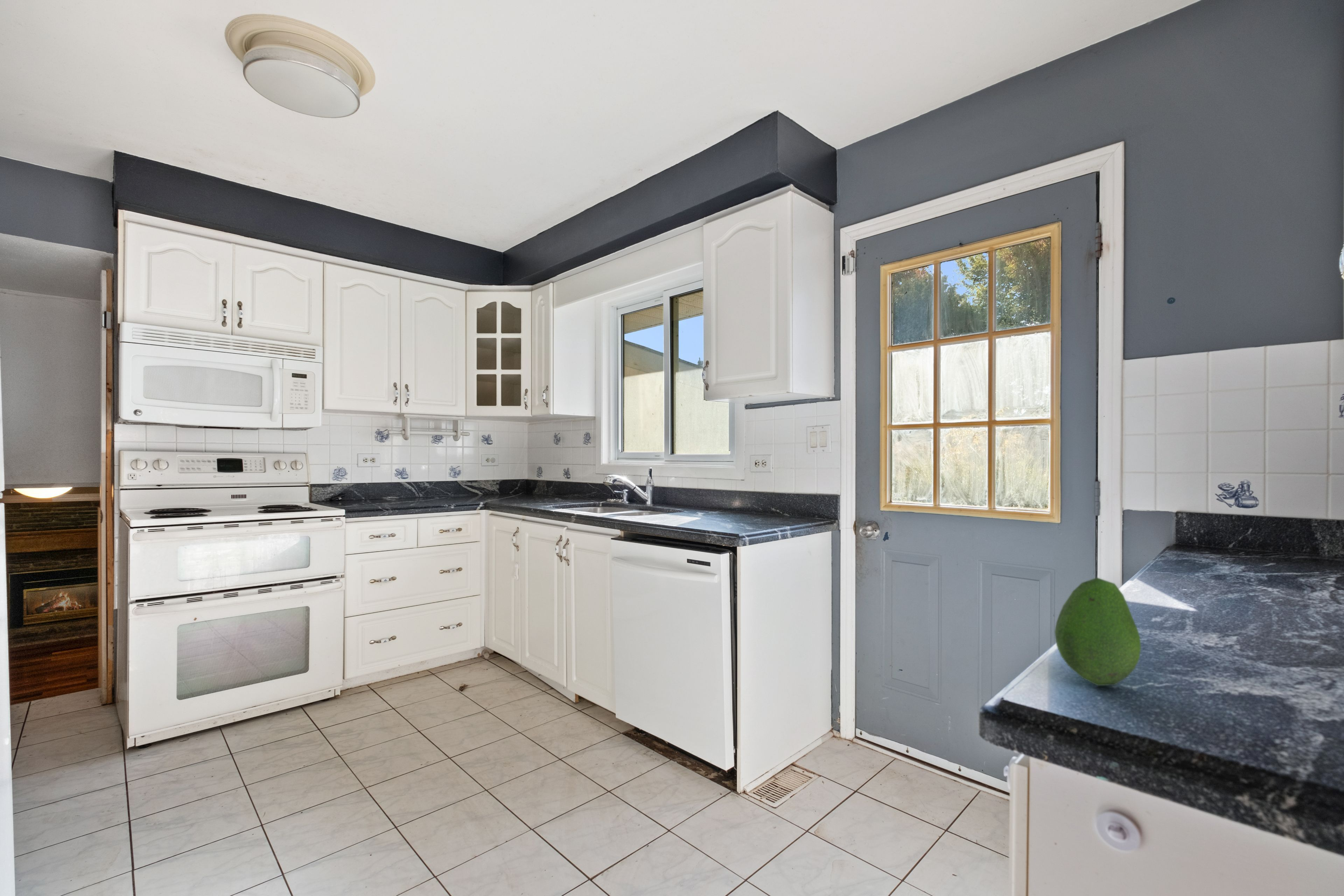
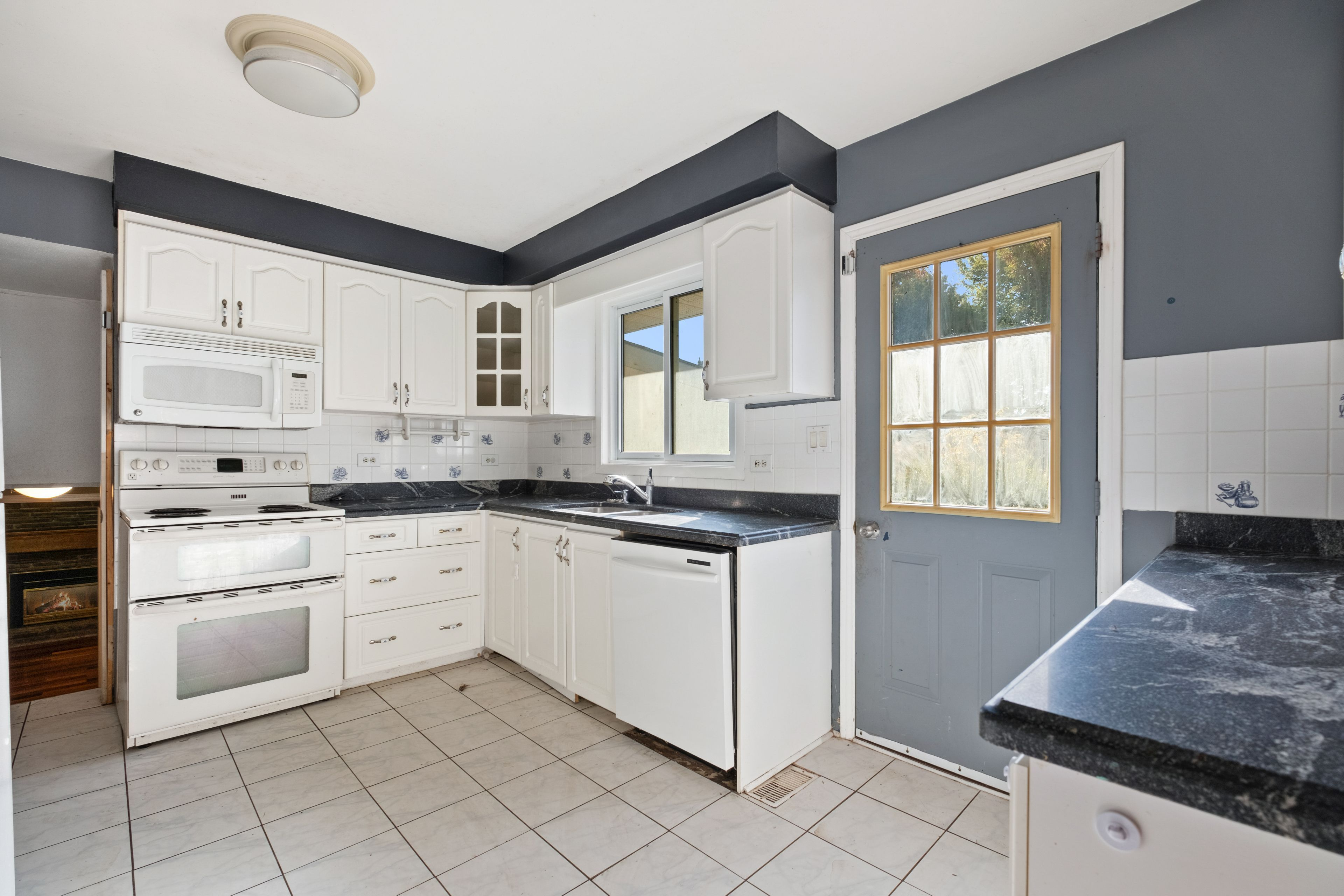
- fruit [1054,577,1141,686]
